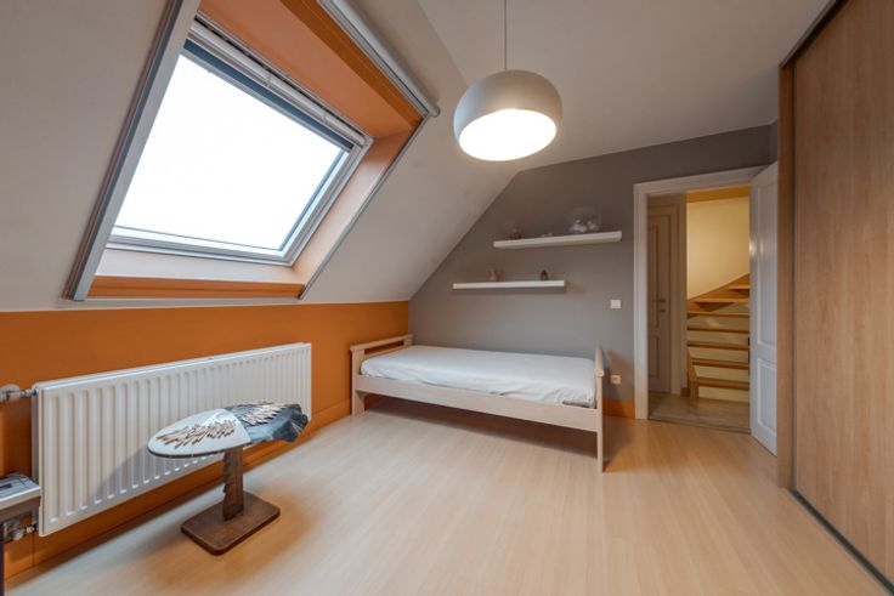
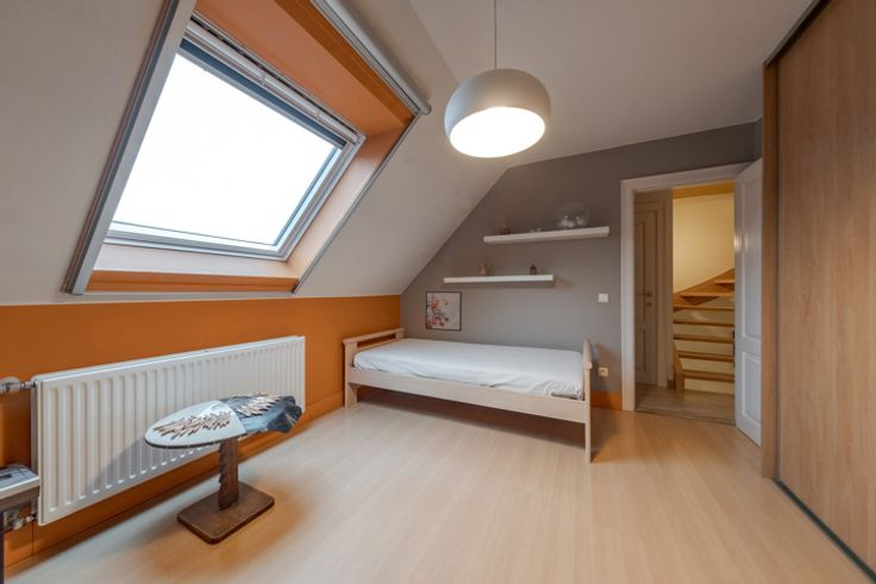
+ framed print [425,290,463,332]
